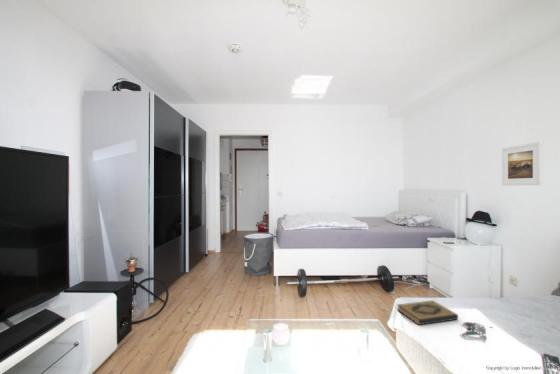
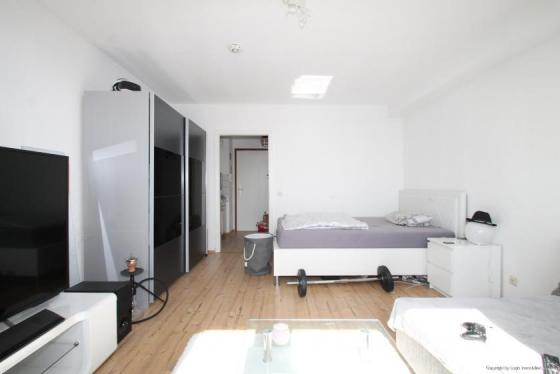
- hardback book [396,299,459,326]
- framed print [501,141,543,186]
